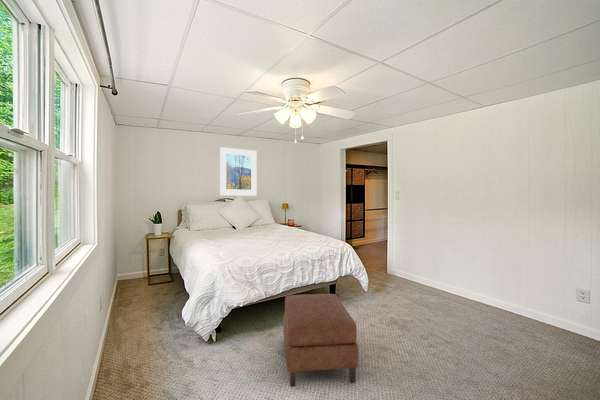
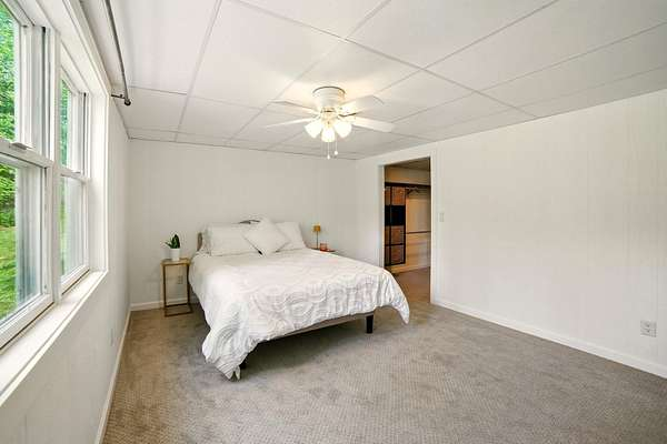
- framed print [219,146,258,196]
- ottoman [282,293,359,388]
